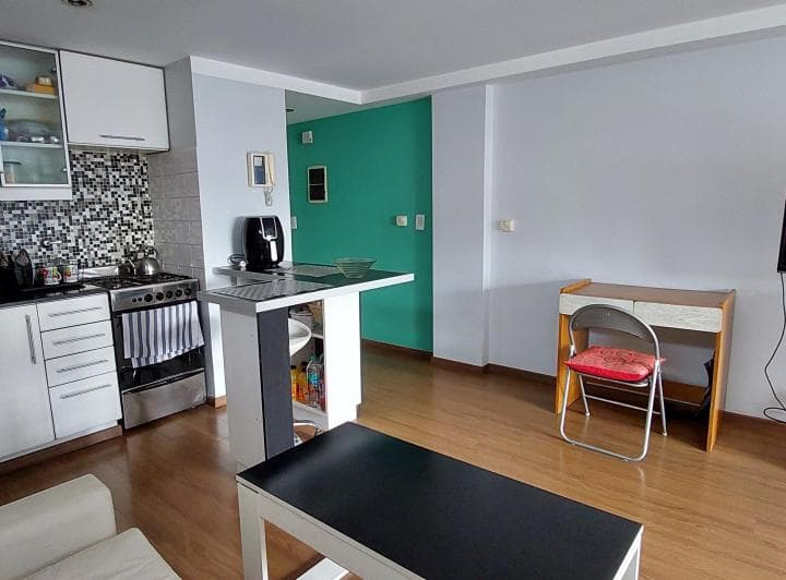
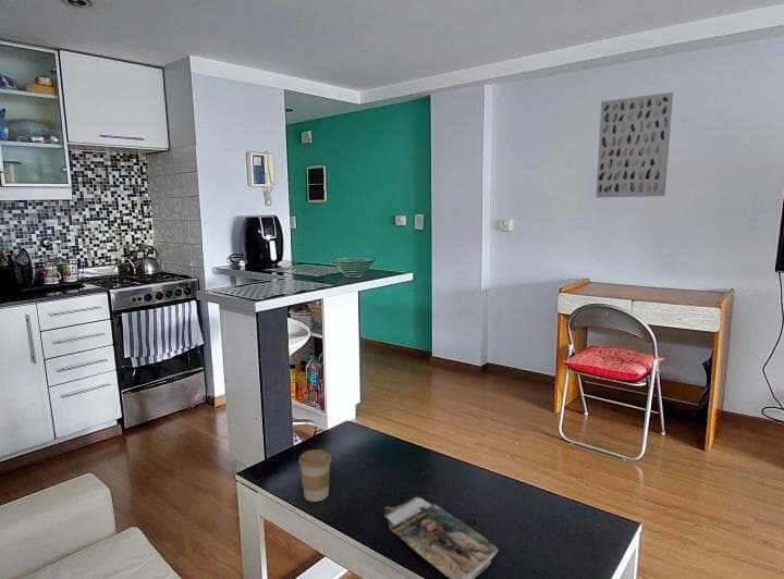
+ magazine [383,496,500,579]
+ coffee cup [297,448,332,503]
+ wall art [595,91,674,198]
